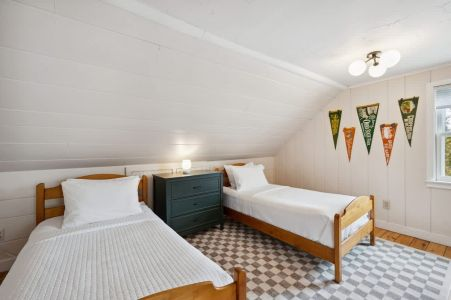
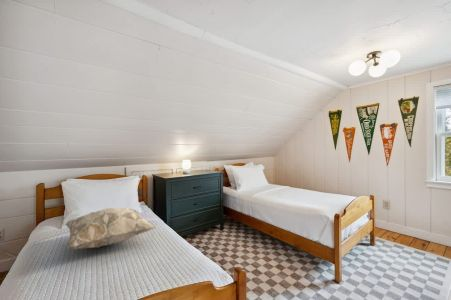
+ decorative pillow [64,207,156,250]
